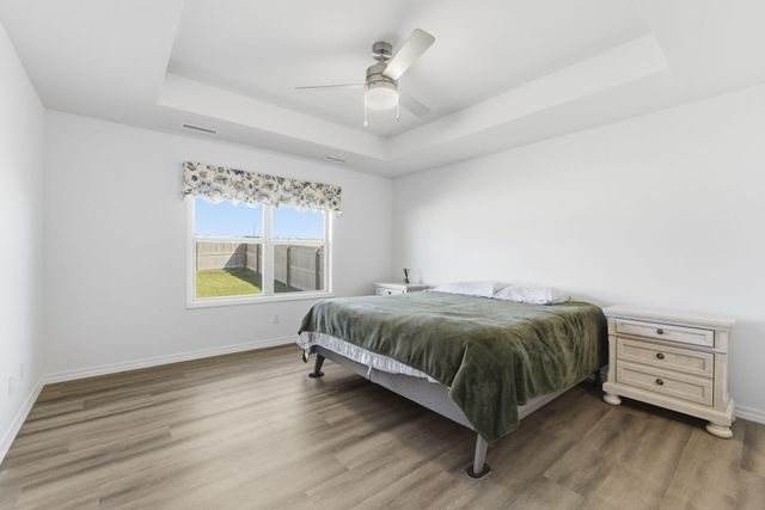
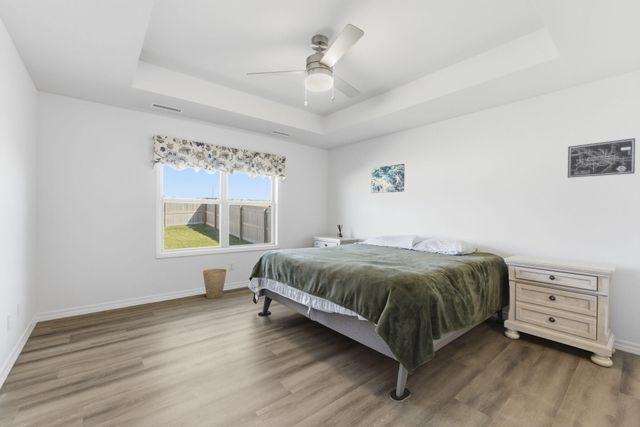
+ wall art [567,137,636,179]
+ trash can [202,268,228,300]
+ wall art [370,163,406,194]
